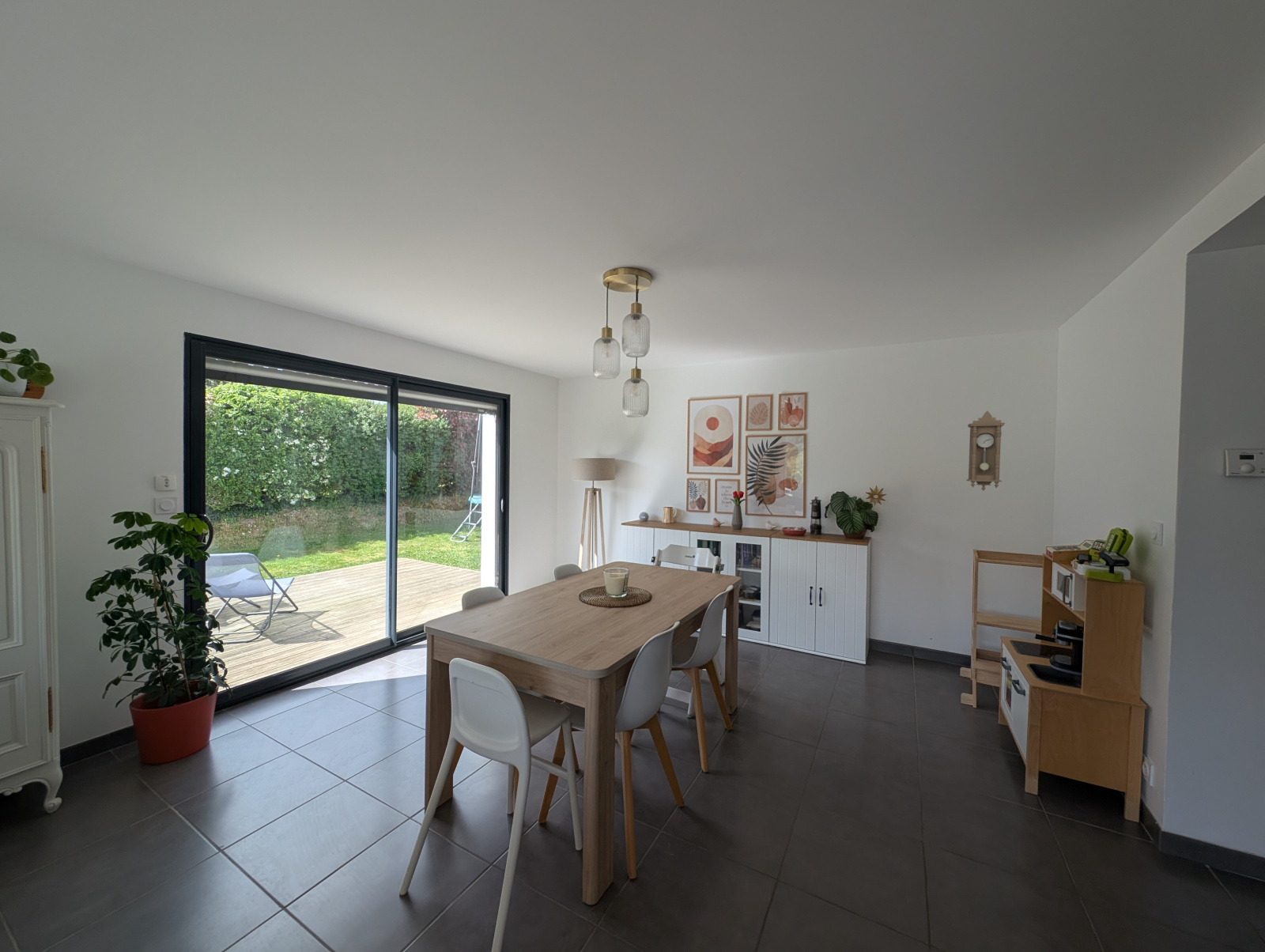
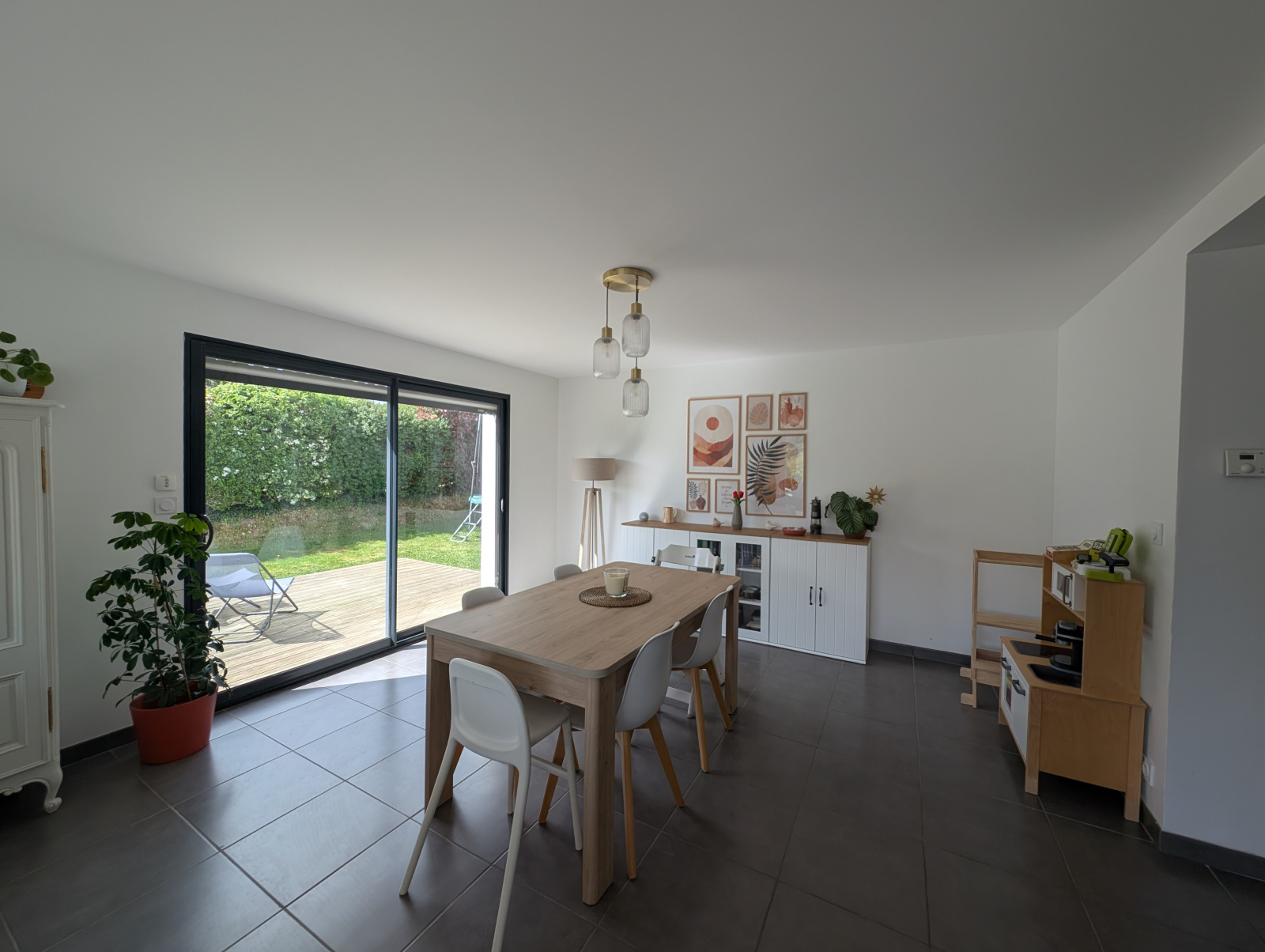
- pendulum clock [966,410,1006,491]
